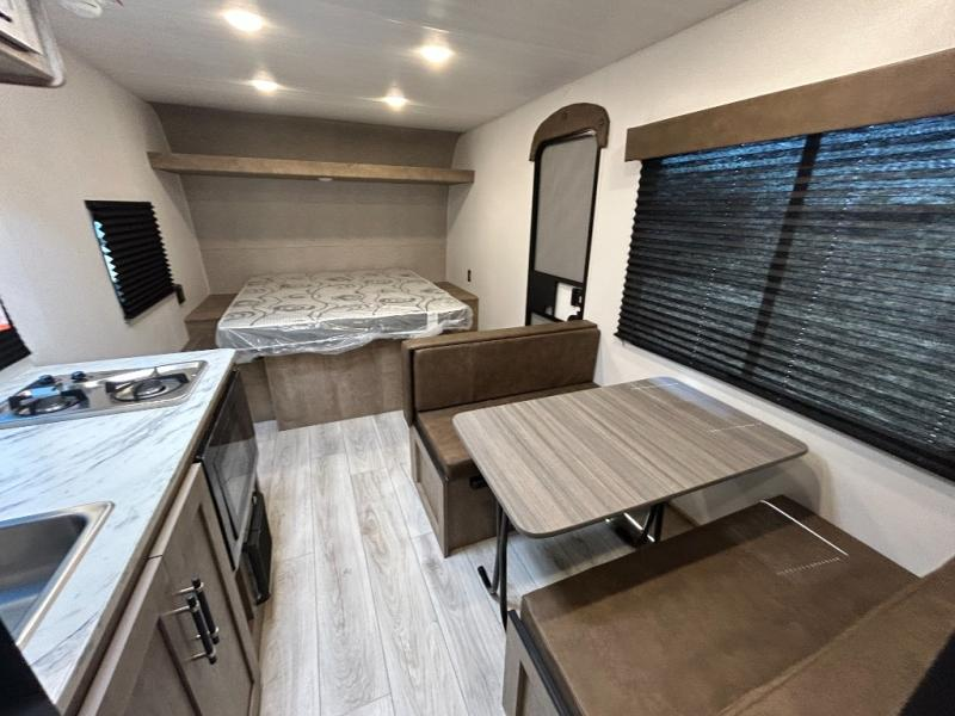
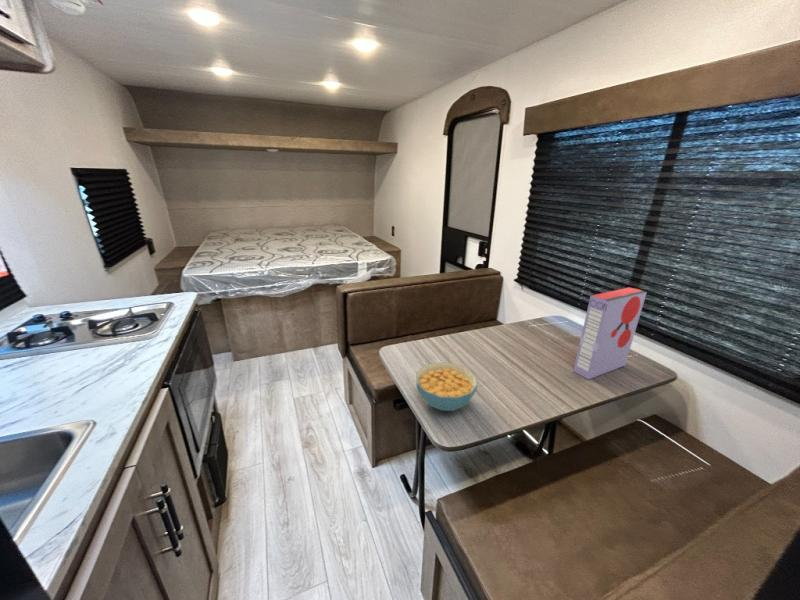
+ cereal bowl [415,361,479,412]
+ cereal box [572,286,648,381]
